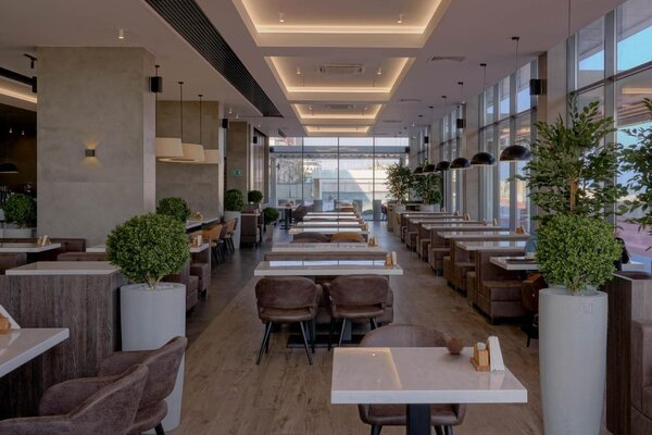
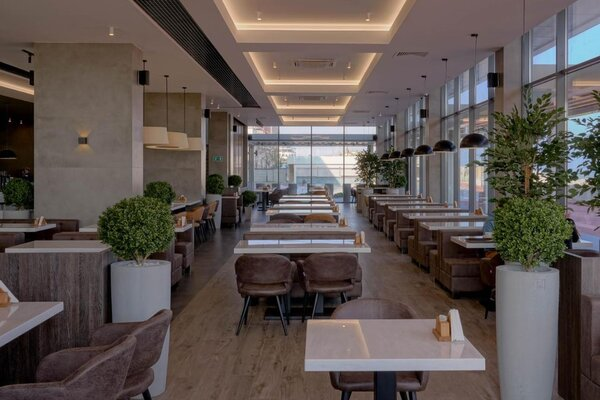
- apple [444,335,465,355]
